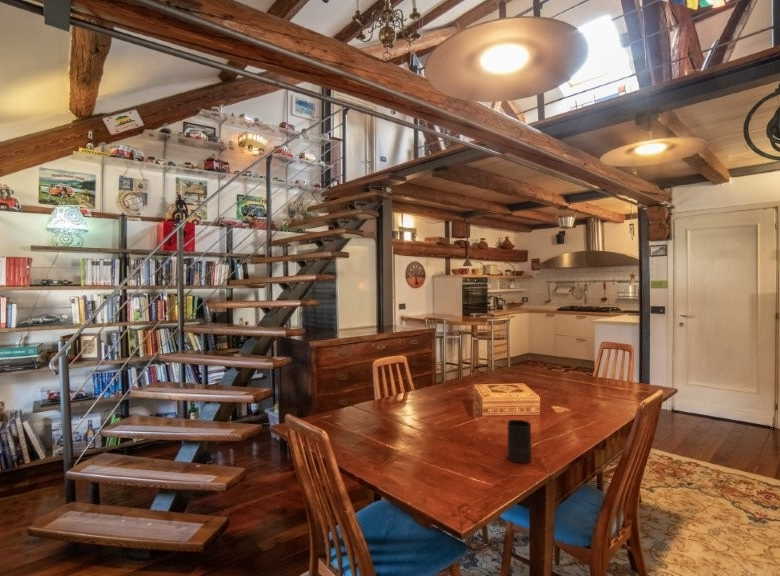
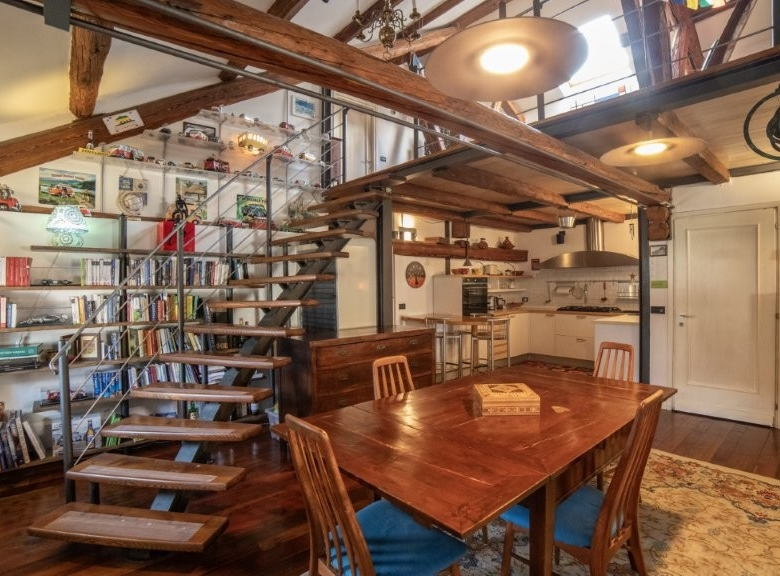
- cup [507,419,532,464]
